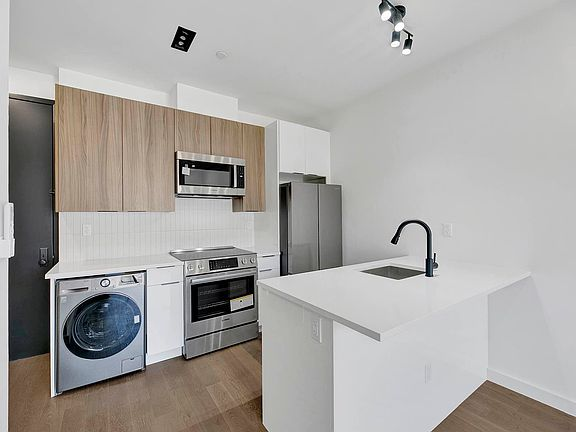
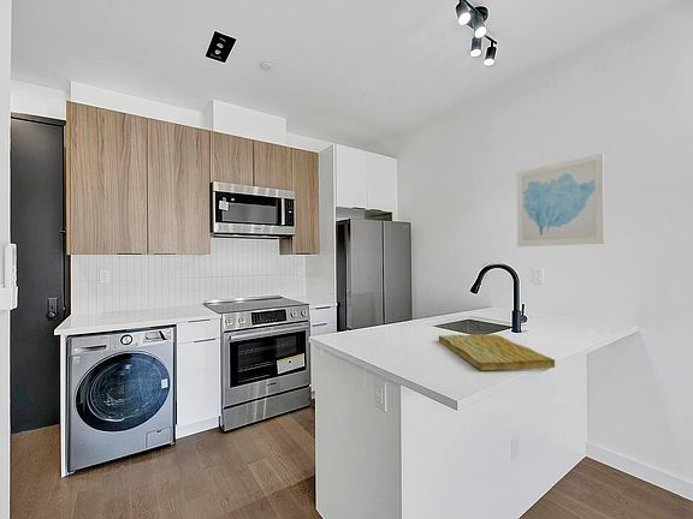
+ cutting board [438,333,556,371]
+ wall art [516,153,605,247]
